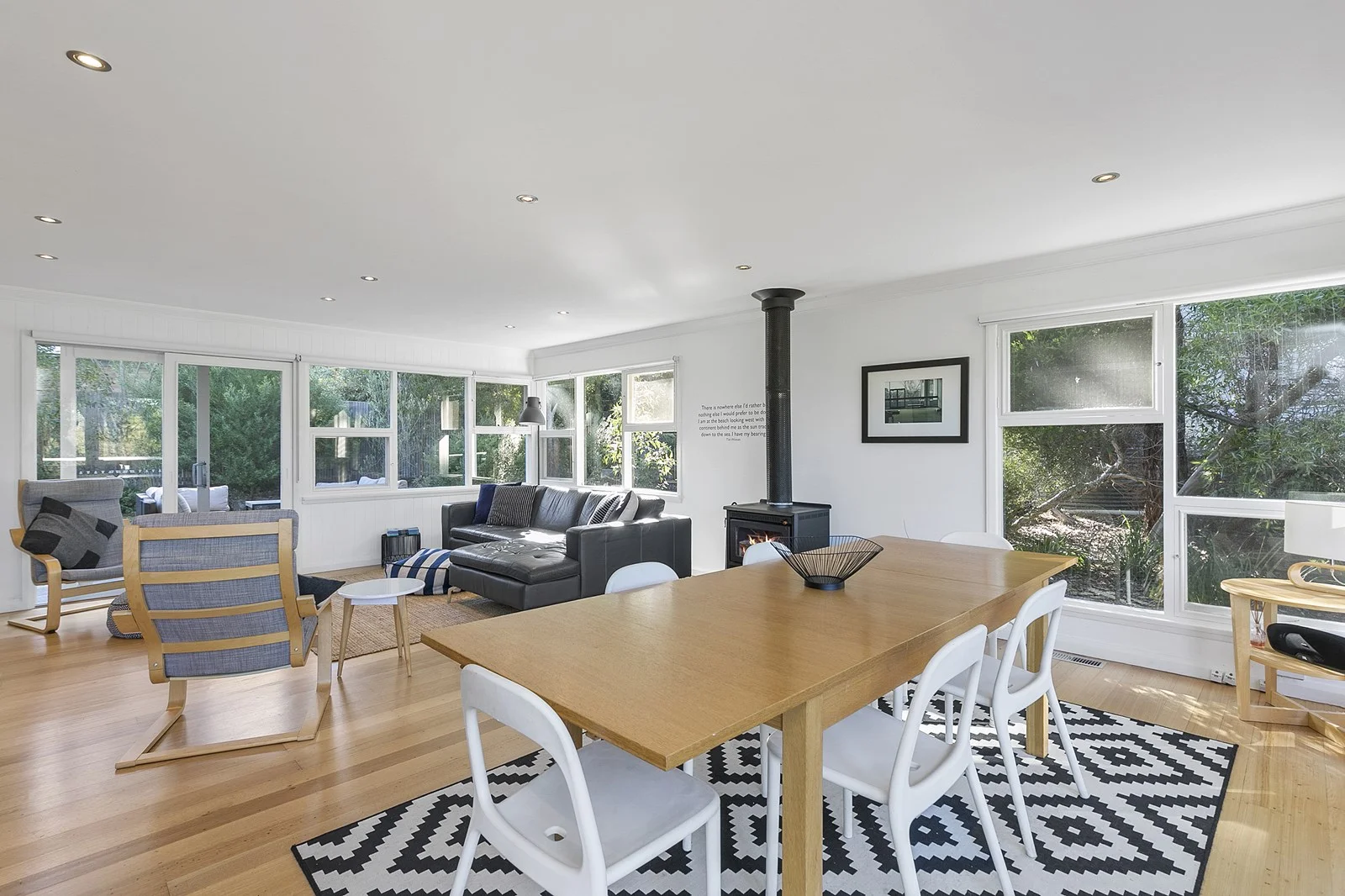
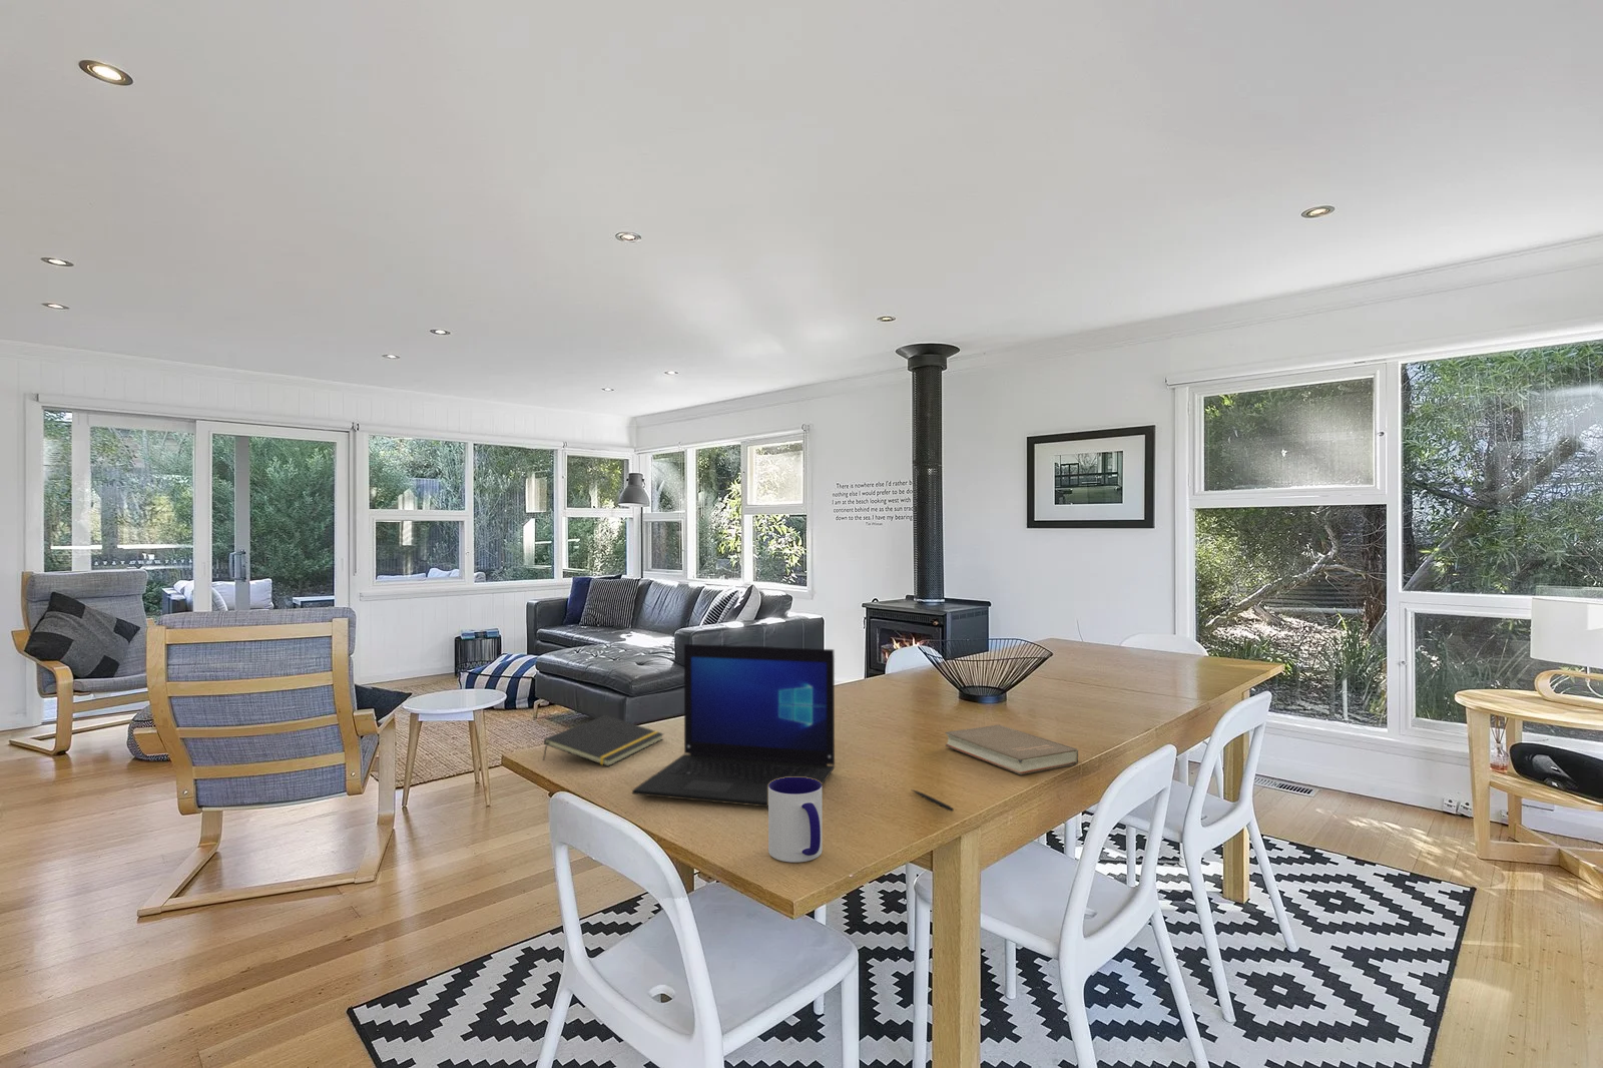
+ pen [911,788,955,813]
+ book [945,725,1079,776]
+ mug [768,777,824,864]
+ notepad [542,714,664,768]
+ laptop [632,644,835,807]
